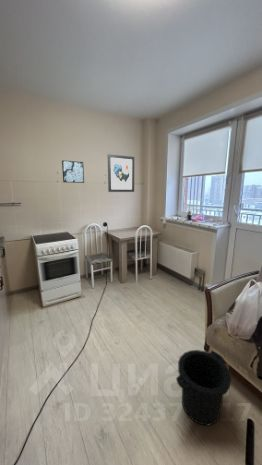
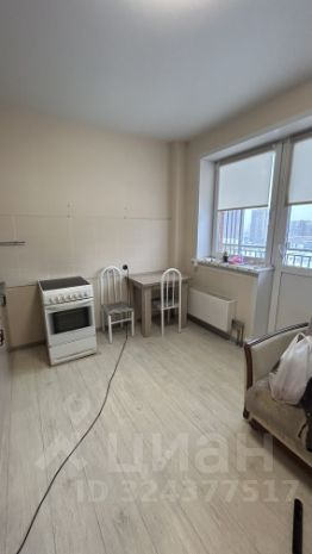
- wall art [61,159,85,184]
- trash can [175,349,232,427]
- wall art [107,153,135,193]
